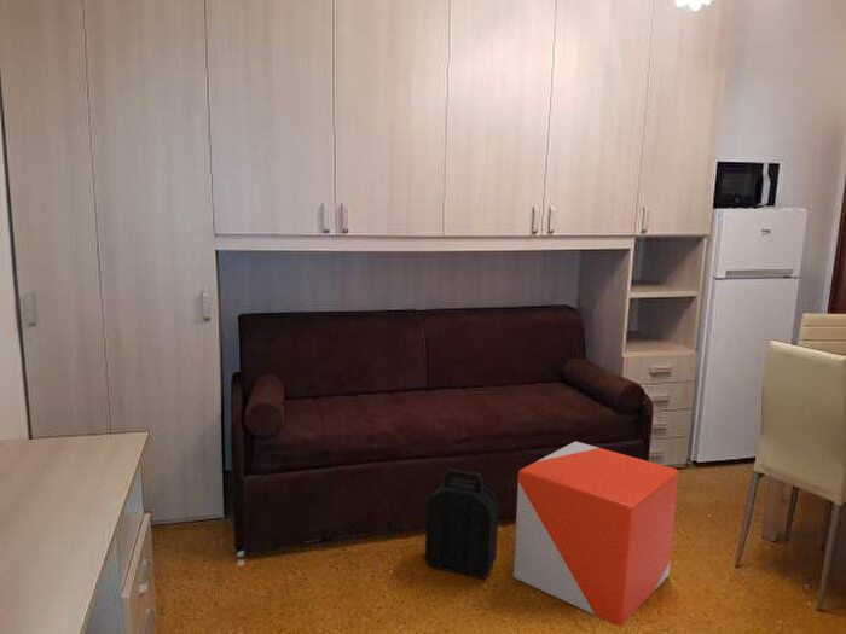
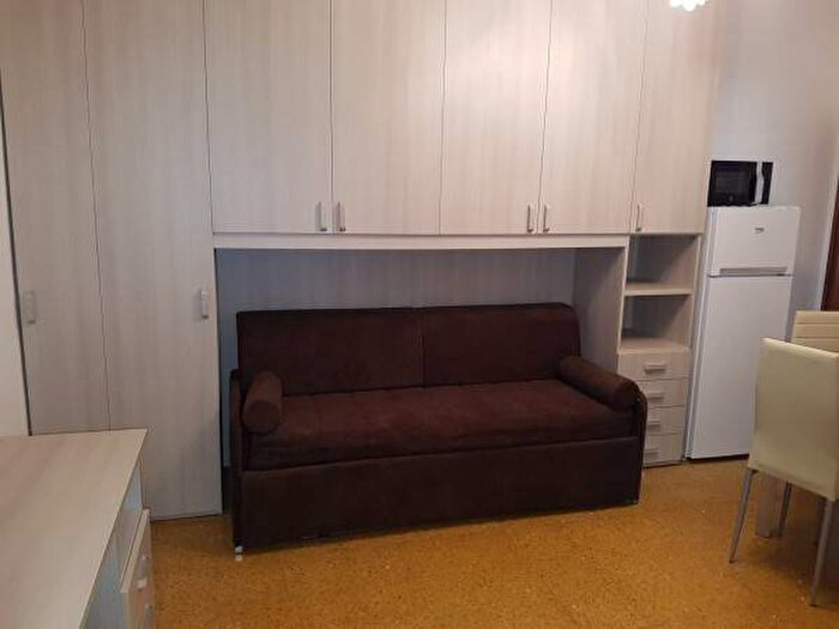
- stool [512,441,679,627]
- backpack [424,467,500,581]
